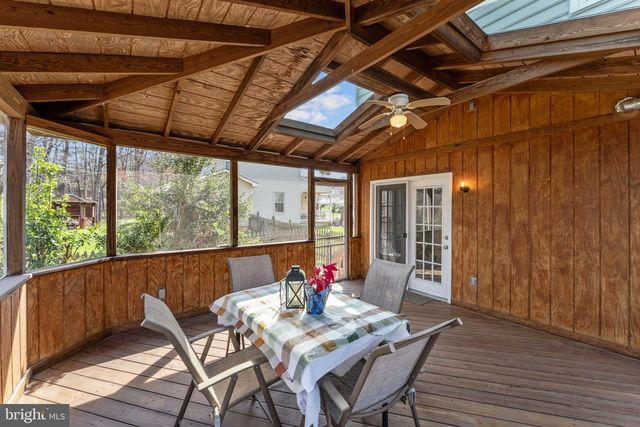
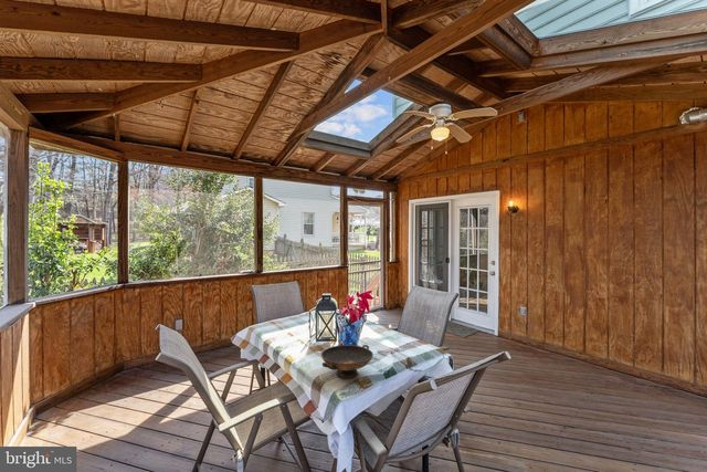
+ decorative bowl [320,344,374,379]
